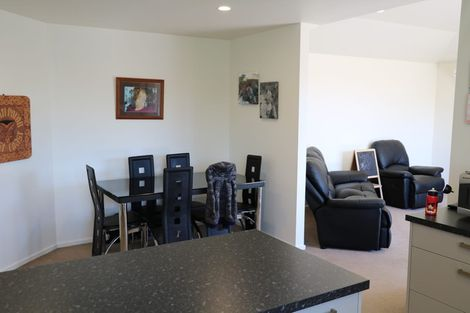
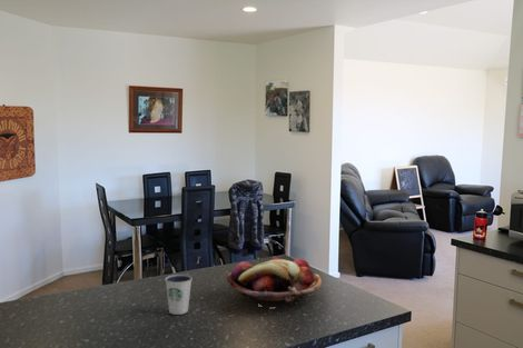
+ dixie cup [164,274,194,316]
+ fruit basket [224,256,323,309]
